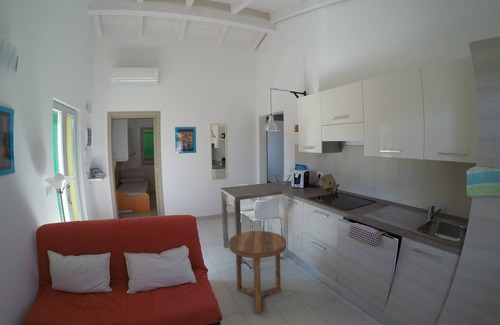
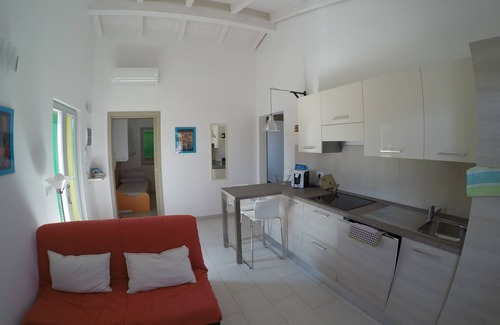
- side table [228,230,287,315]
